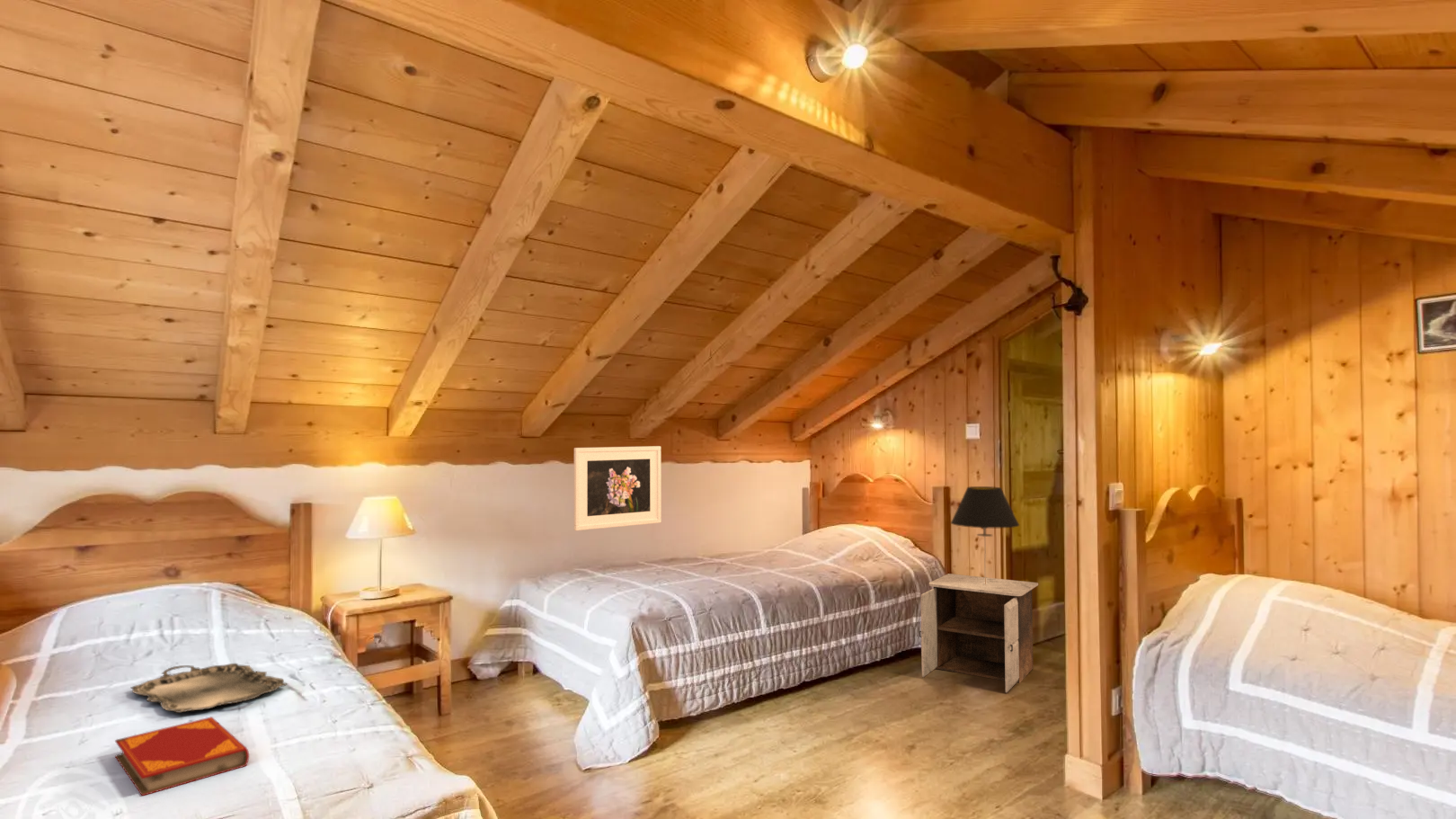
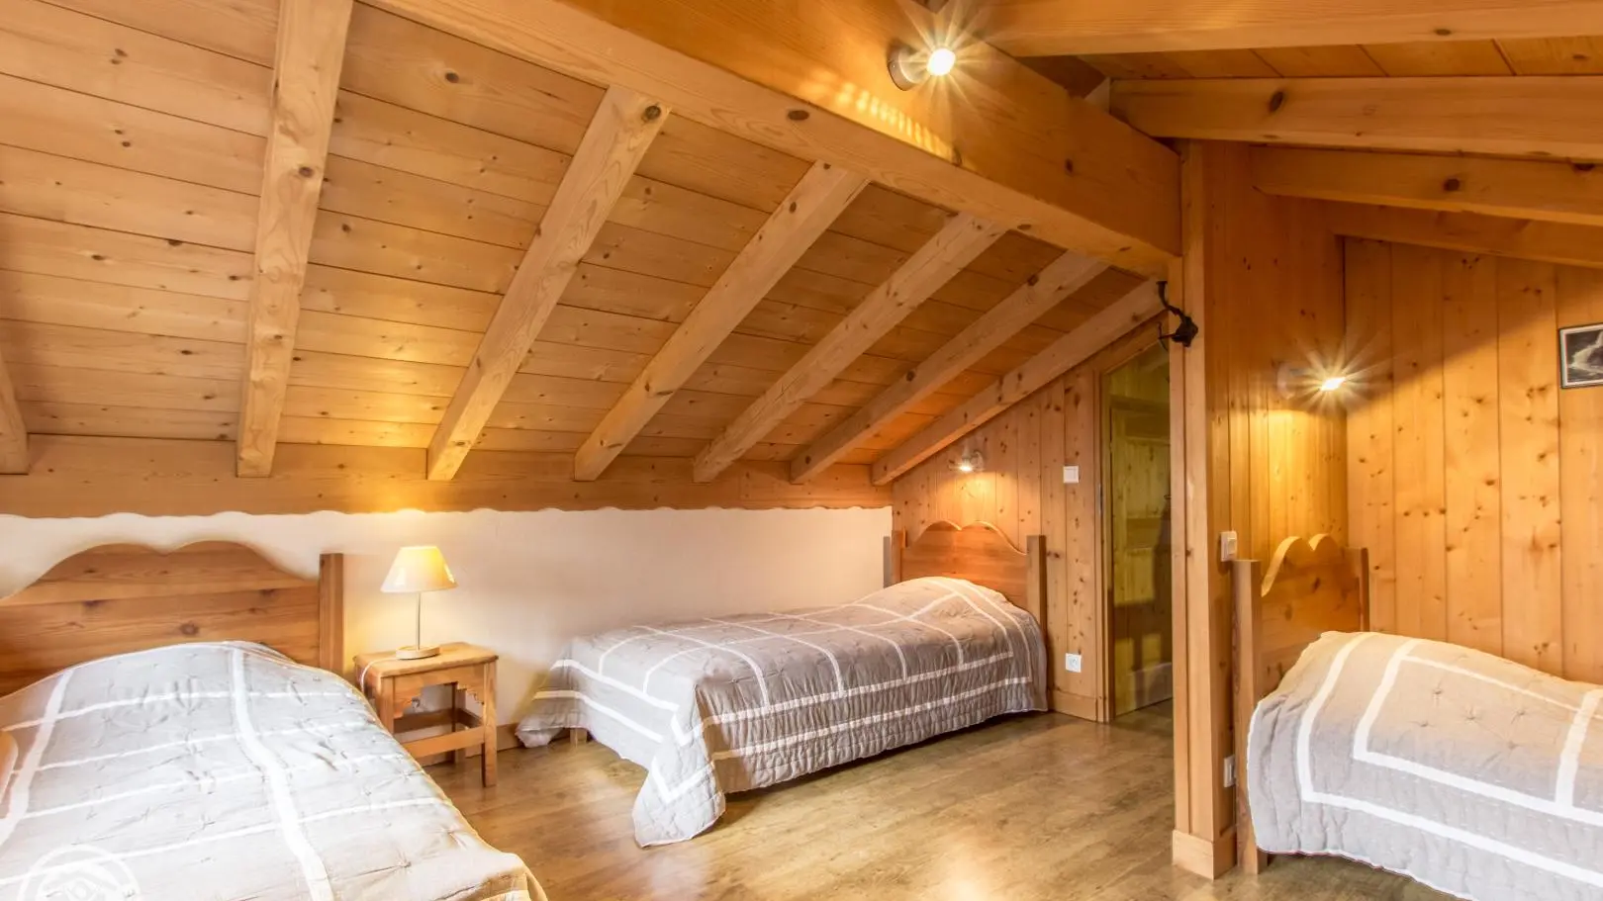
- nightstand [919,573,1039,694]
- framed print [573,445,662,531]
- table lamp [950,485,1020,584]
- serving tray [129,663,289,714]
- hardback book [114,716,250,797]
